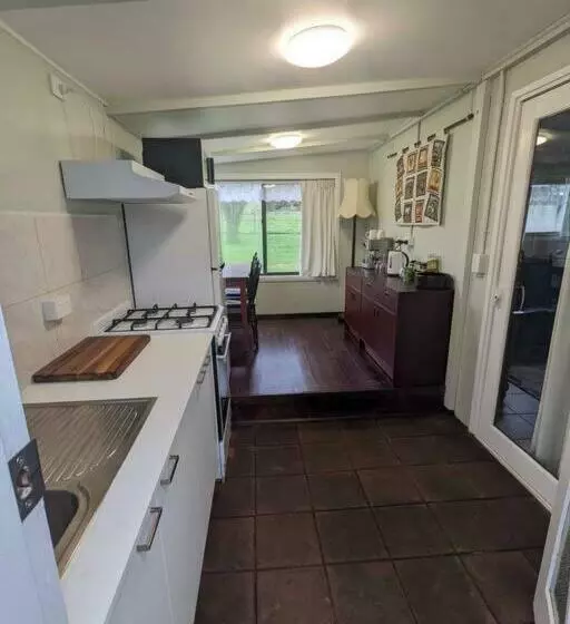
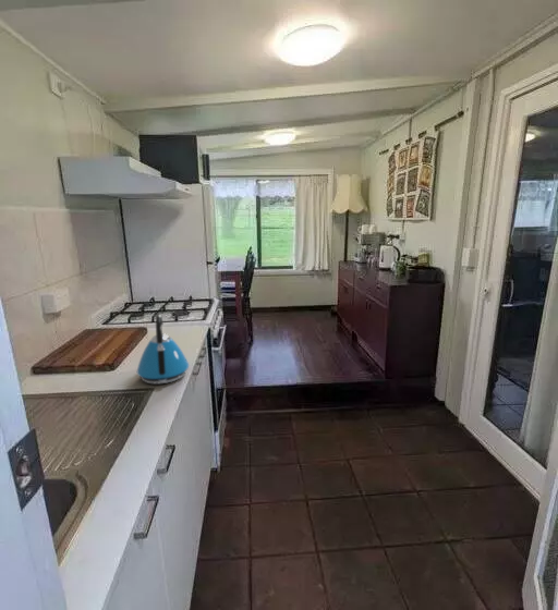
+ kettle [136,314,190,385]
